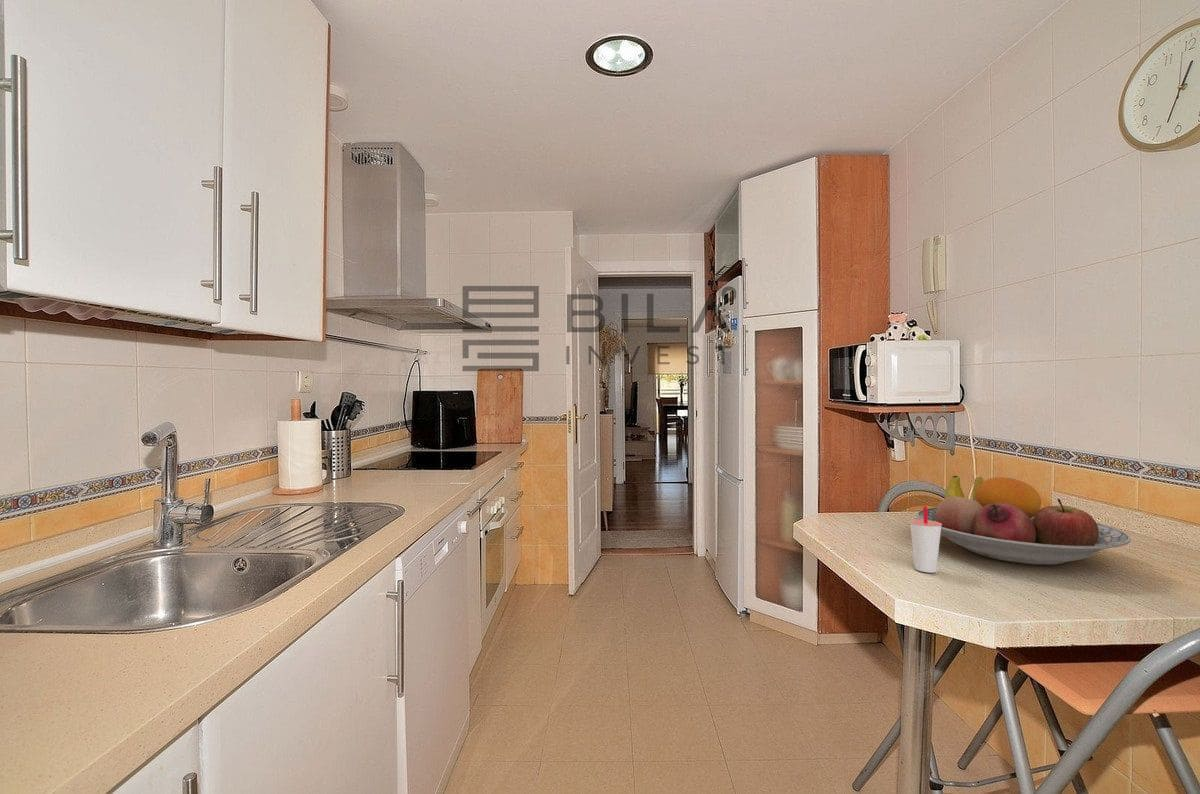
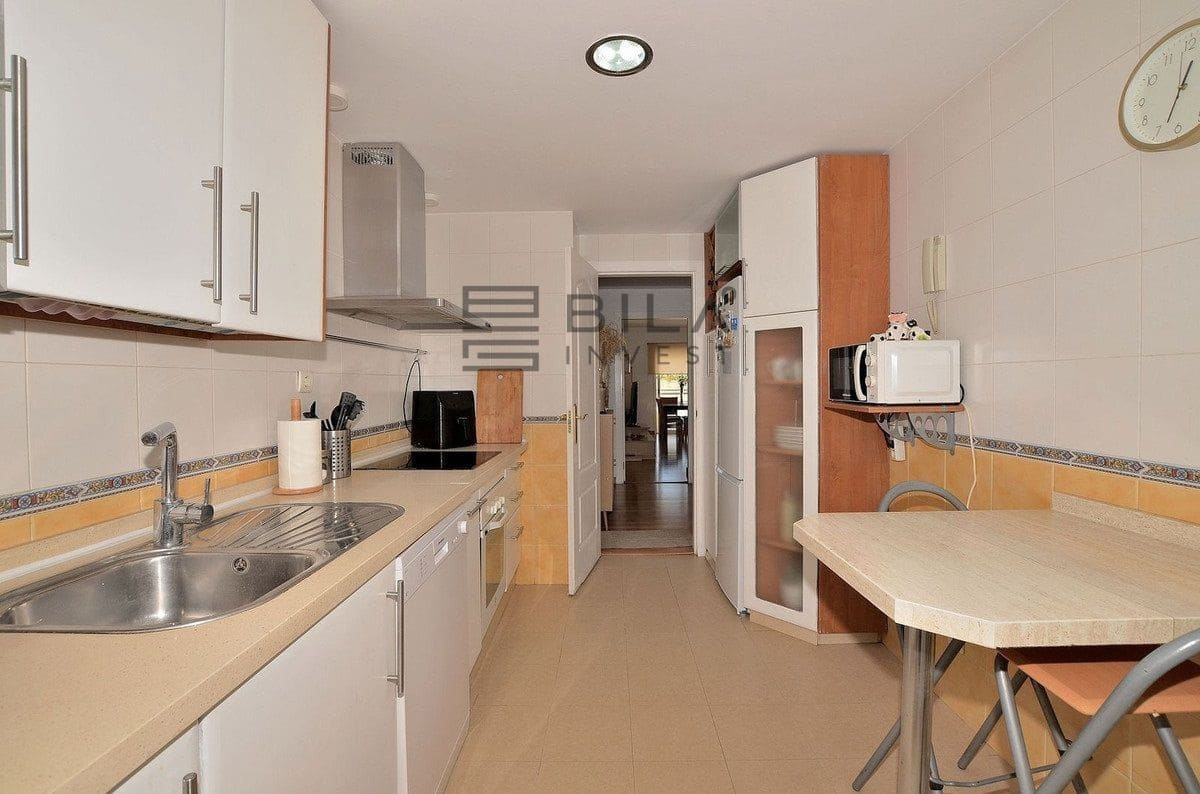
- fruit bowl [915,475,1132,566]
- cup [908,506,942,574]
